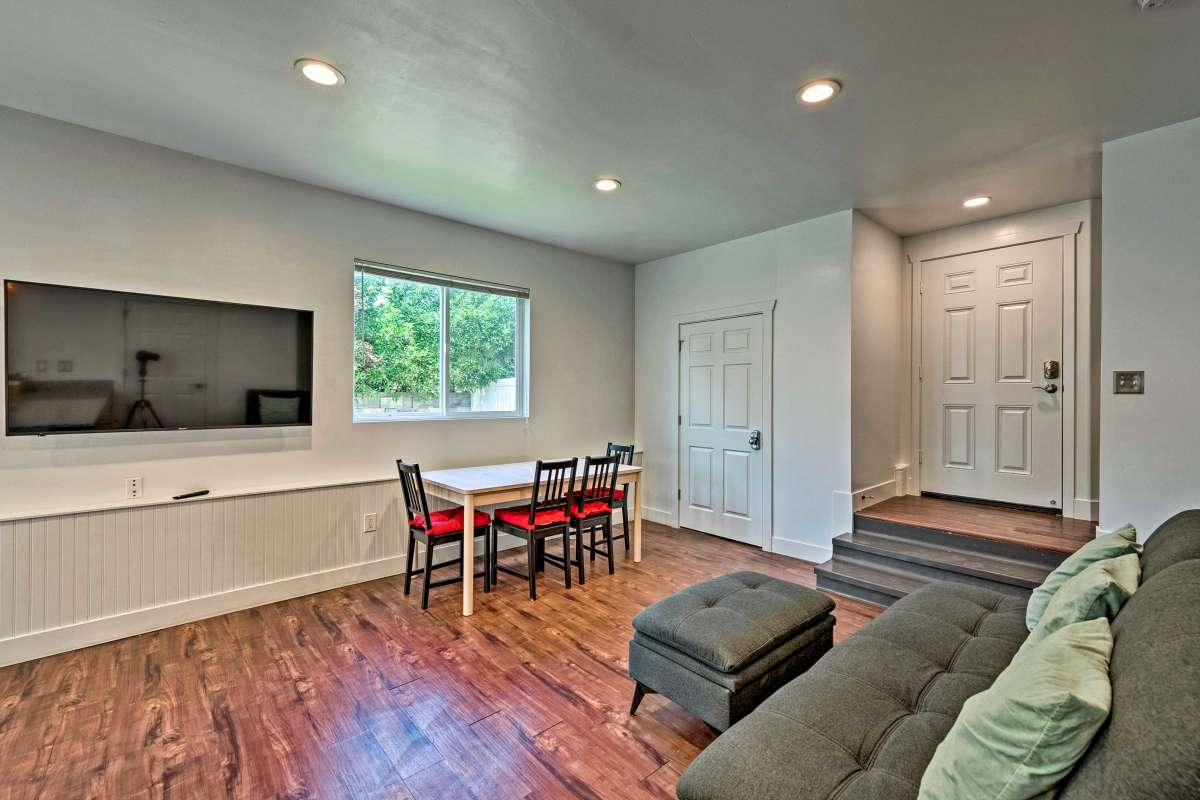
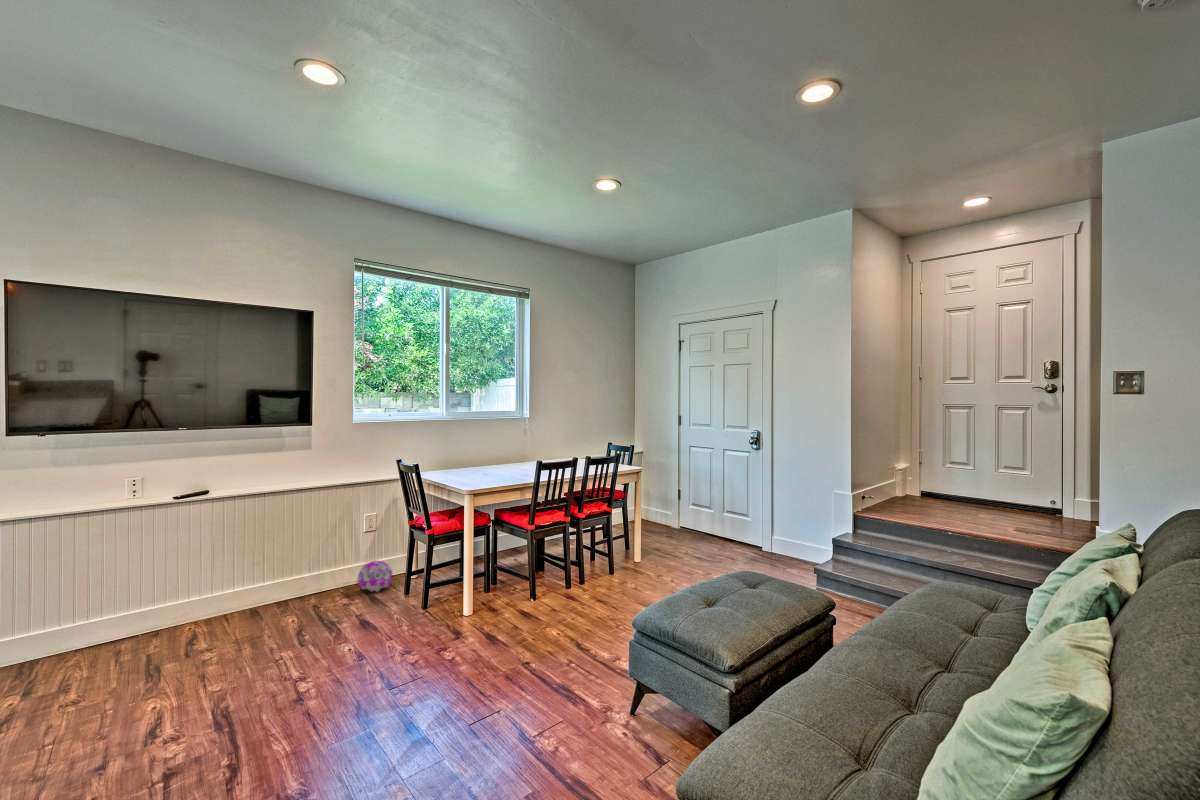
+ decorative ball [357,560,393,593]
